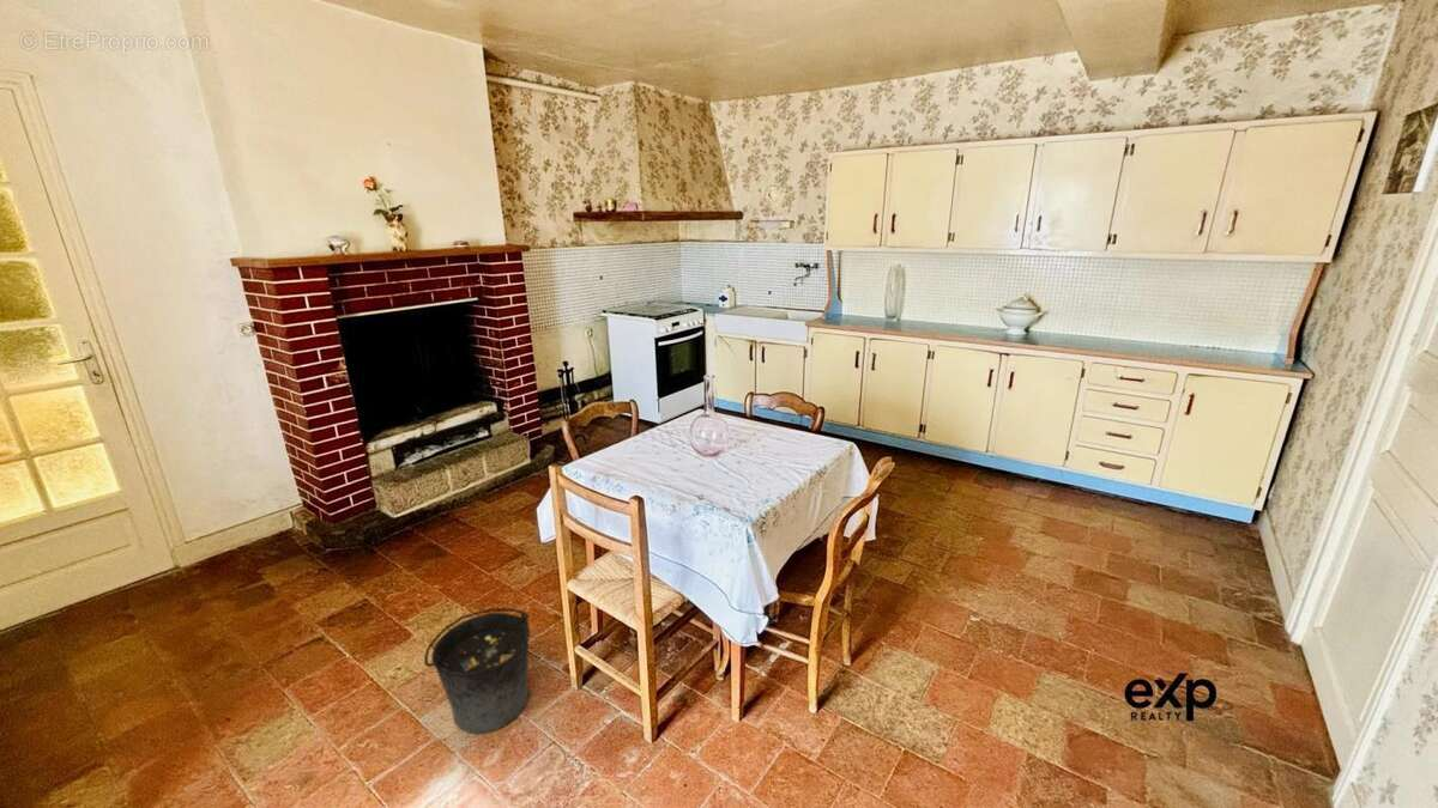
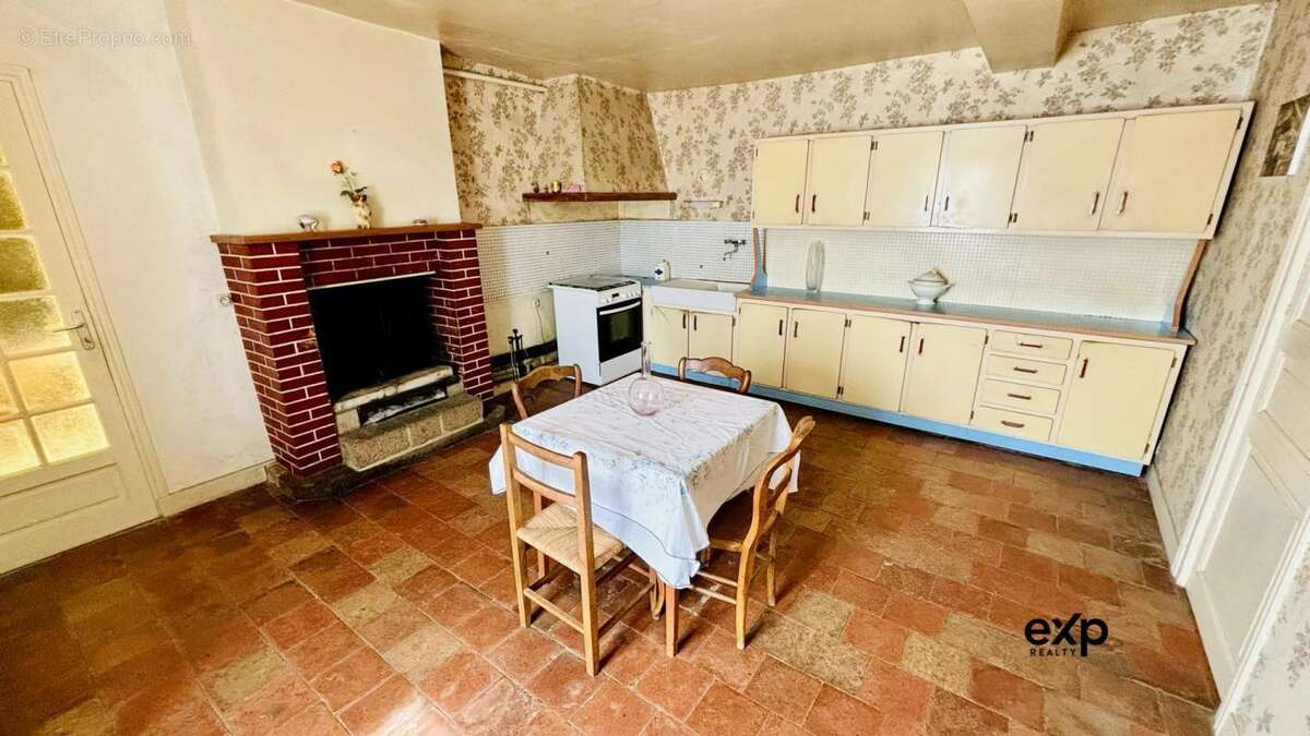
- bucket [423,607,531,735]
